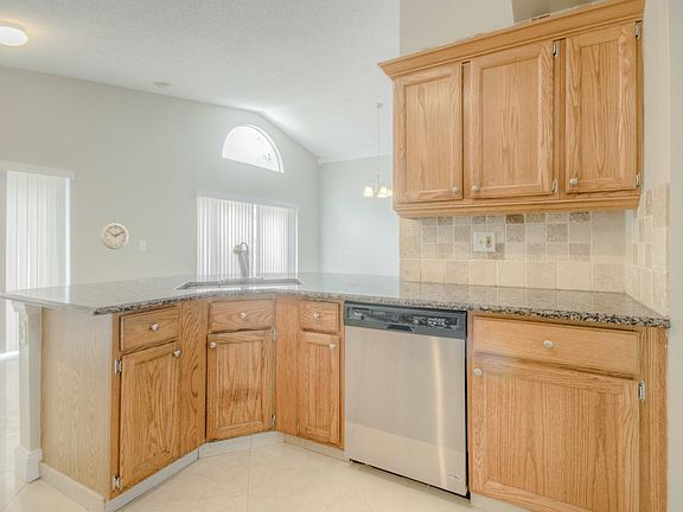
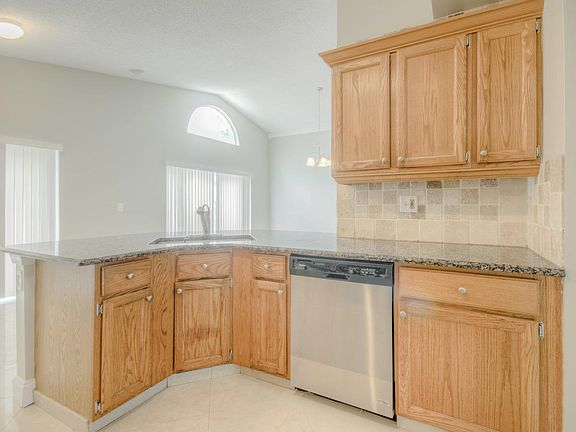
- wall clock [100,222,129,250]
